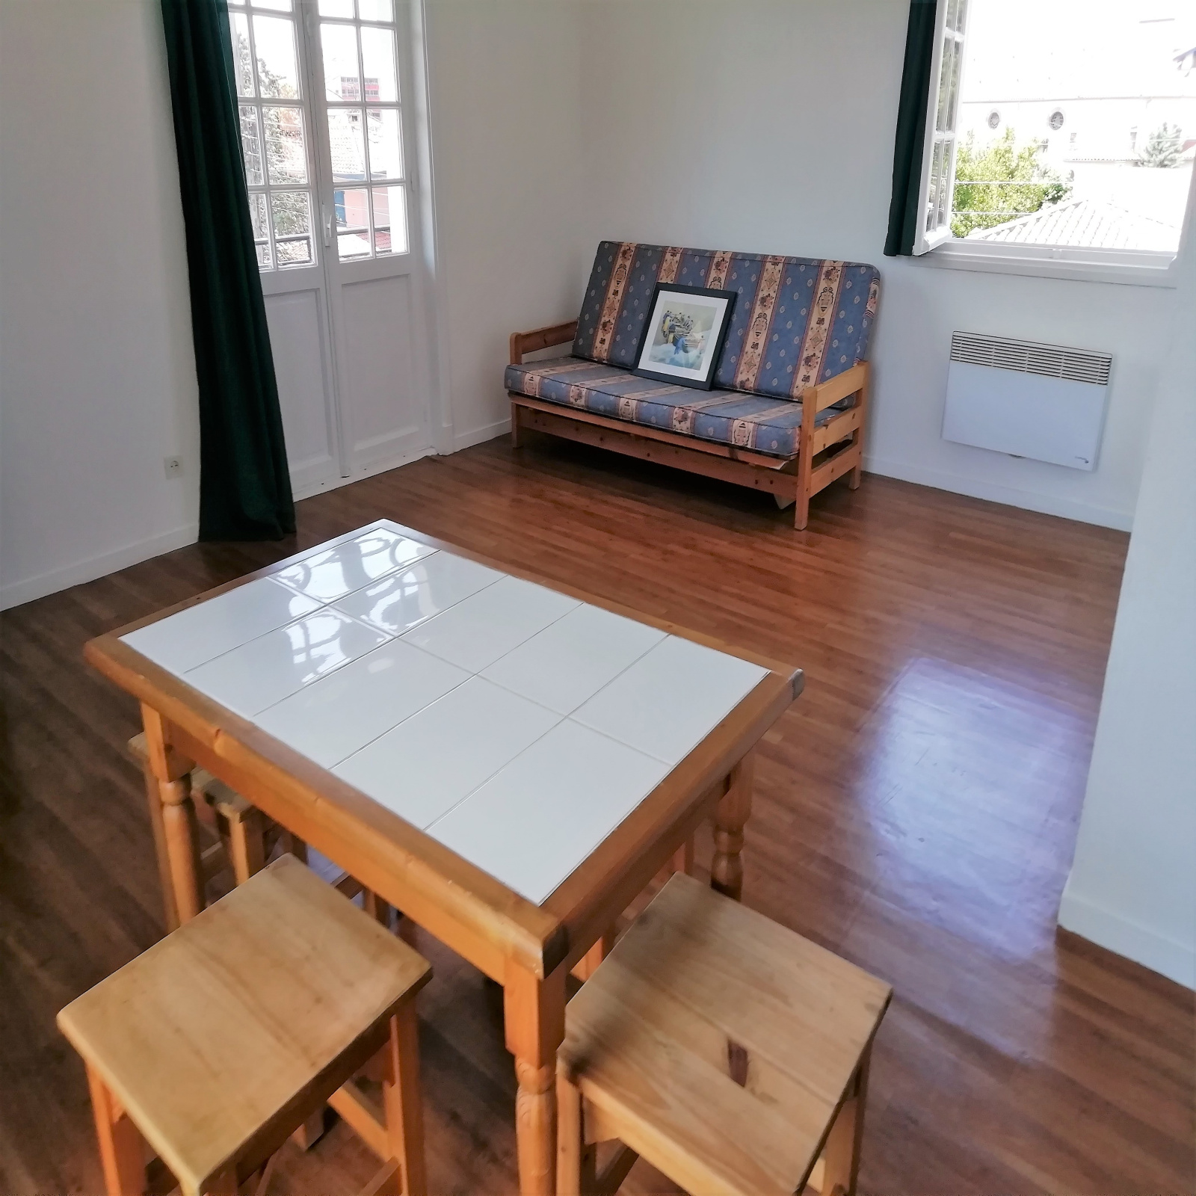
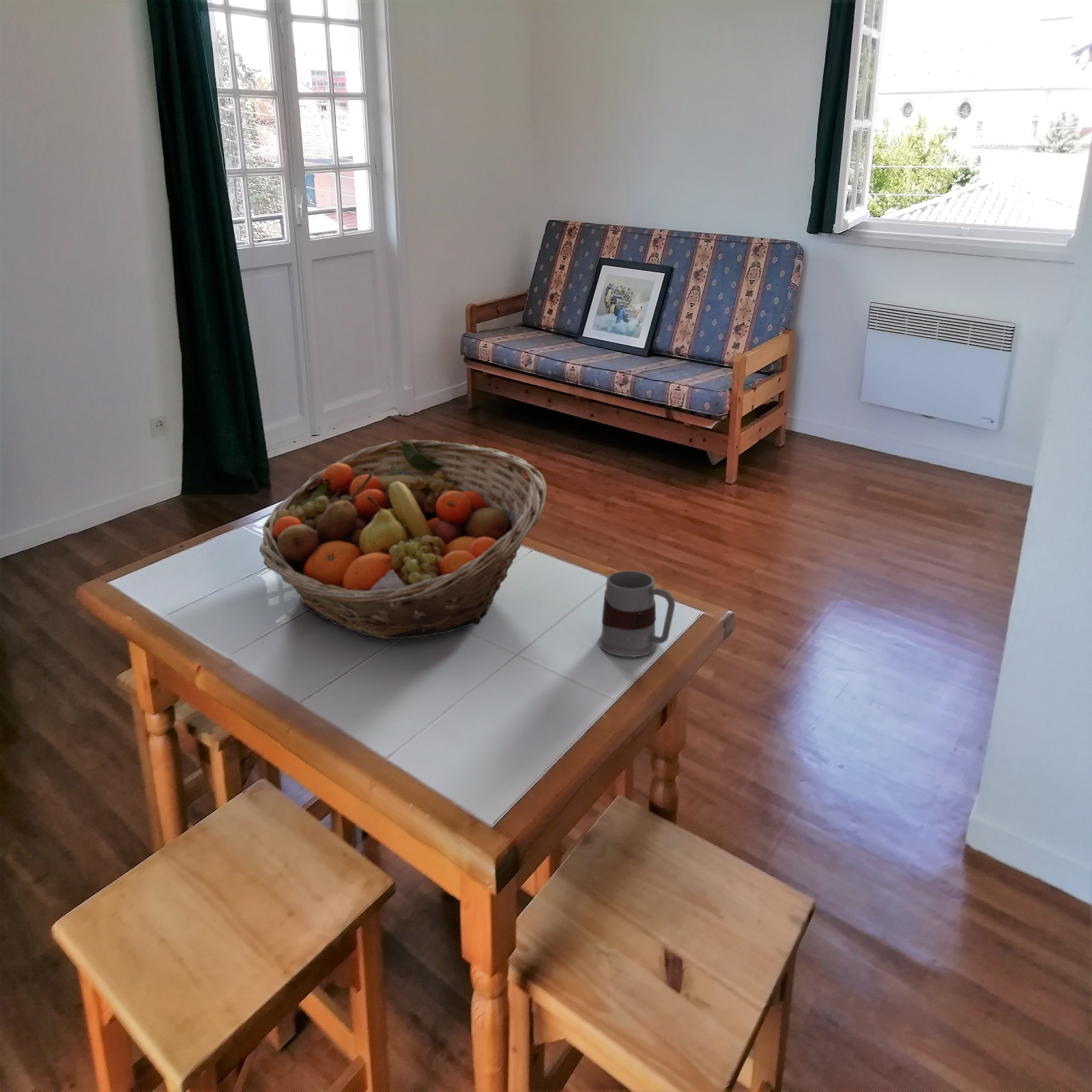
+ mug [597,570,676,657]
+ fruit basket [259,439,547,640]
